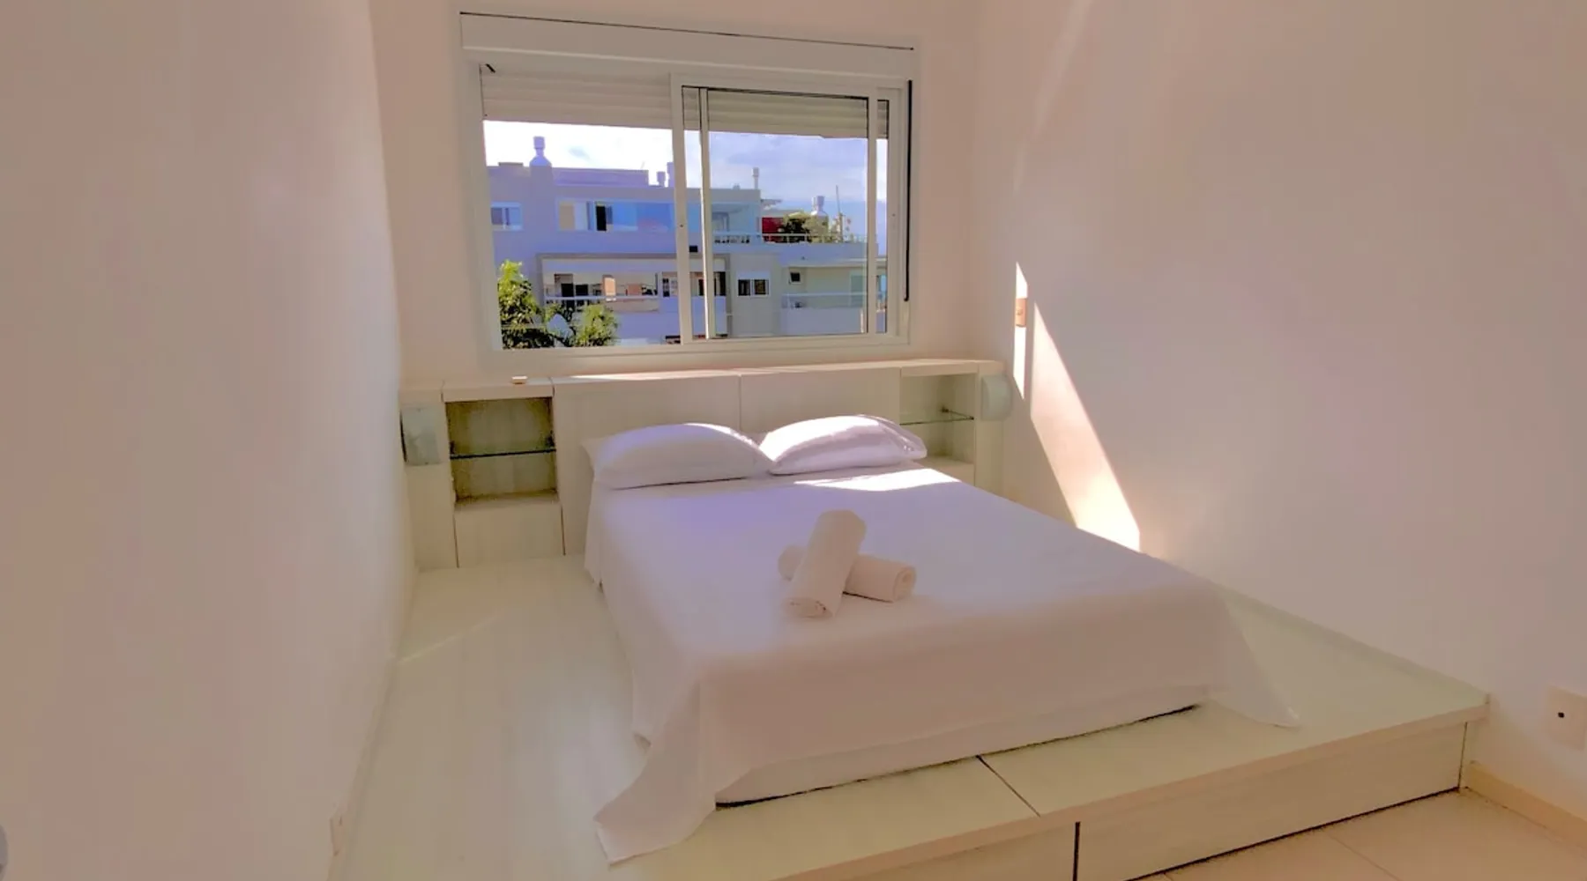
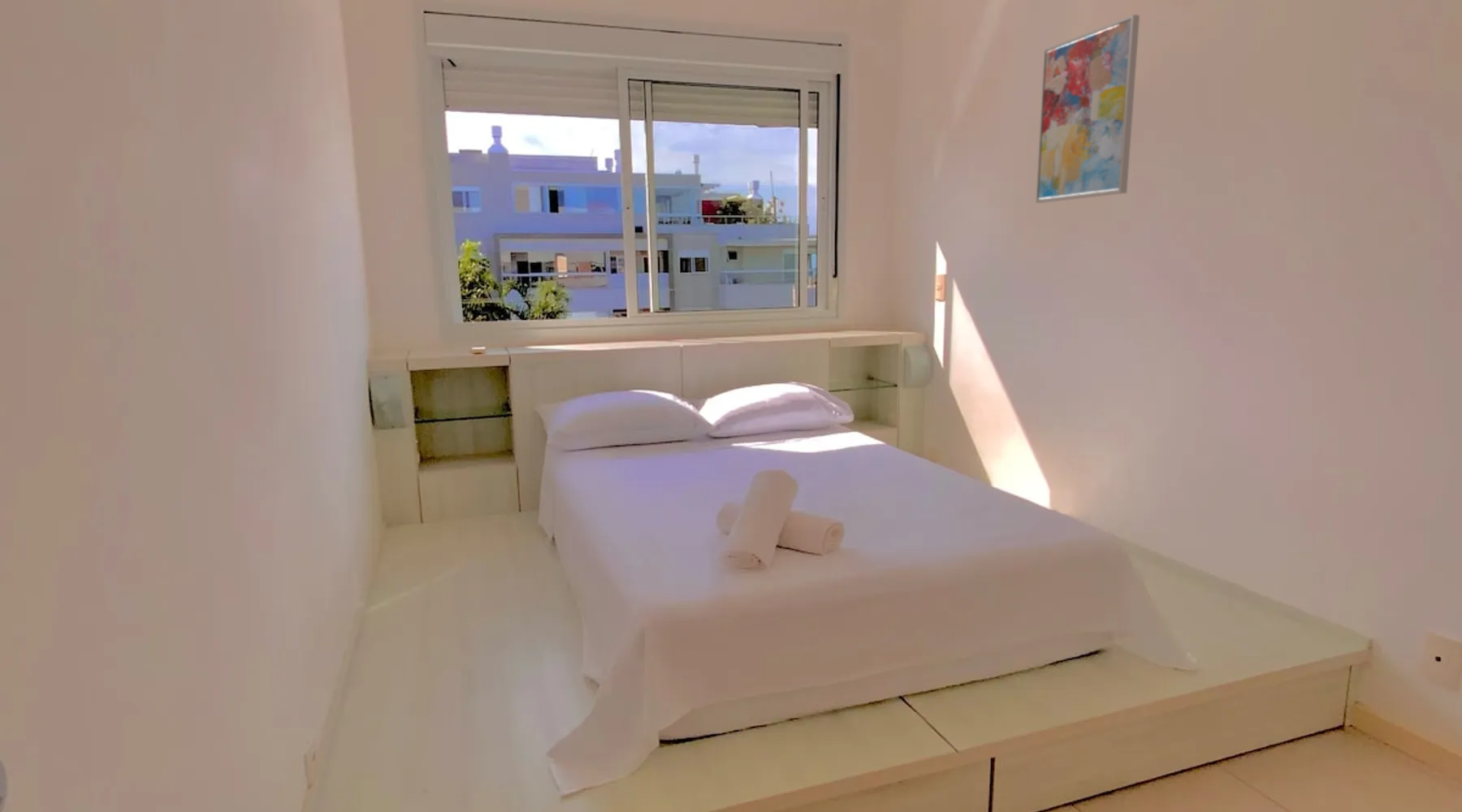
+ wall art [1035,14,1140,204]
